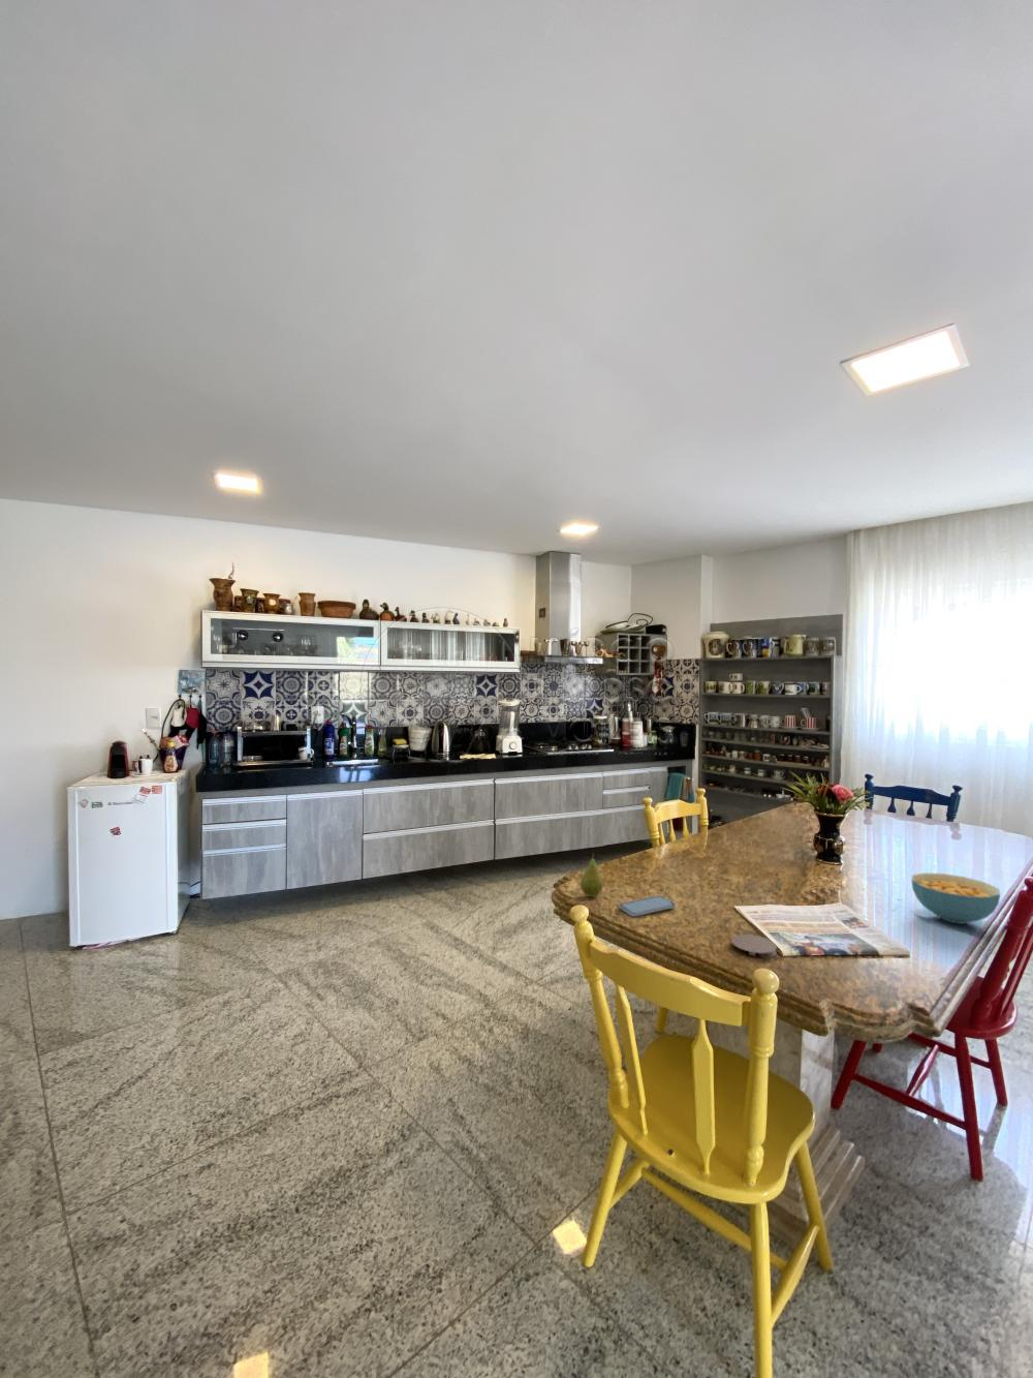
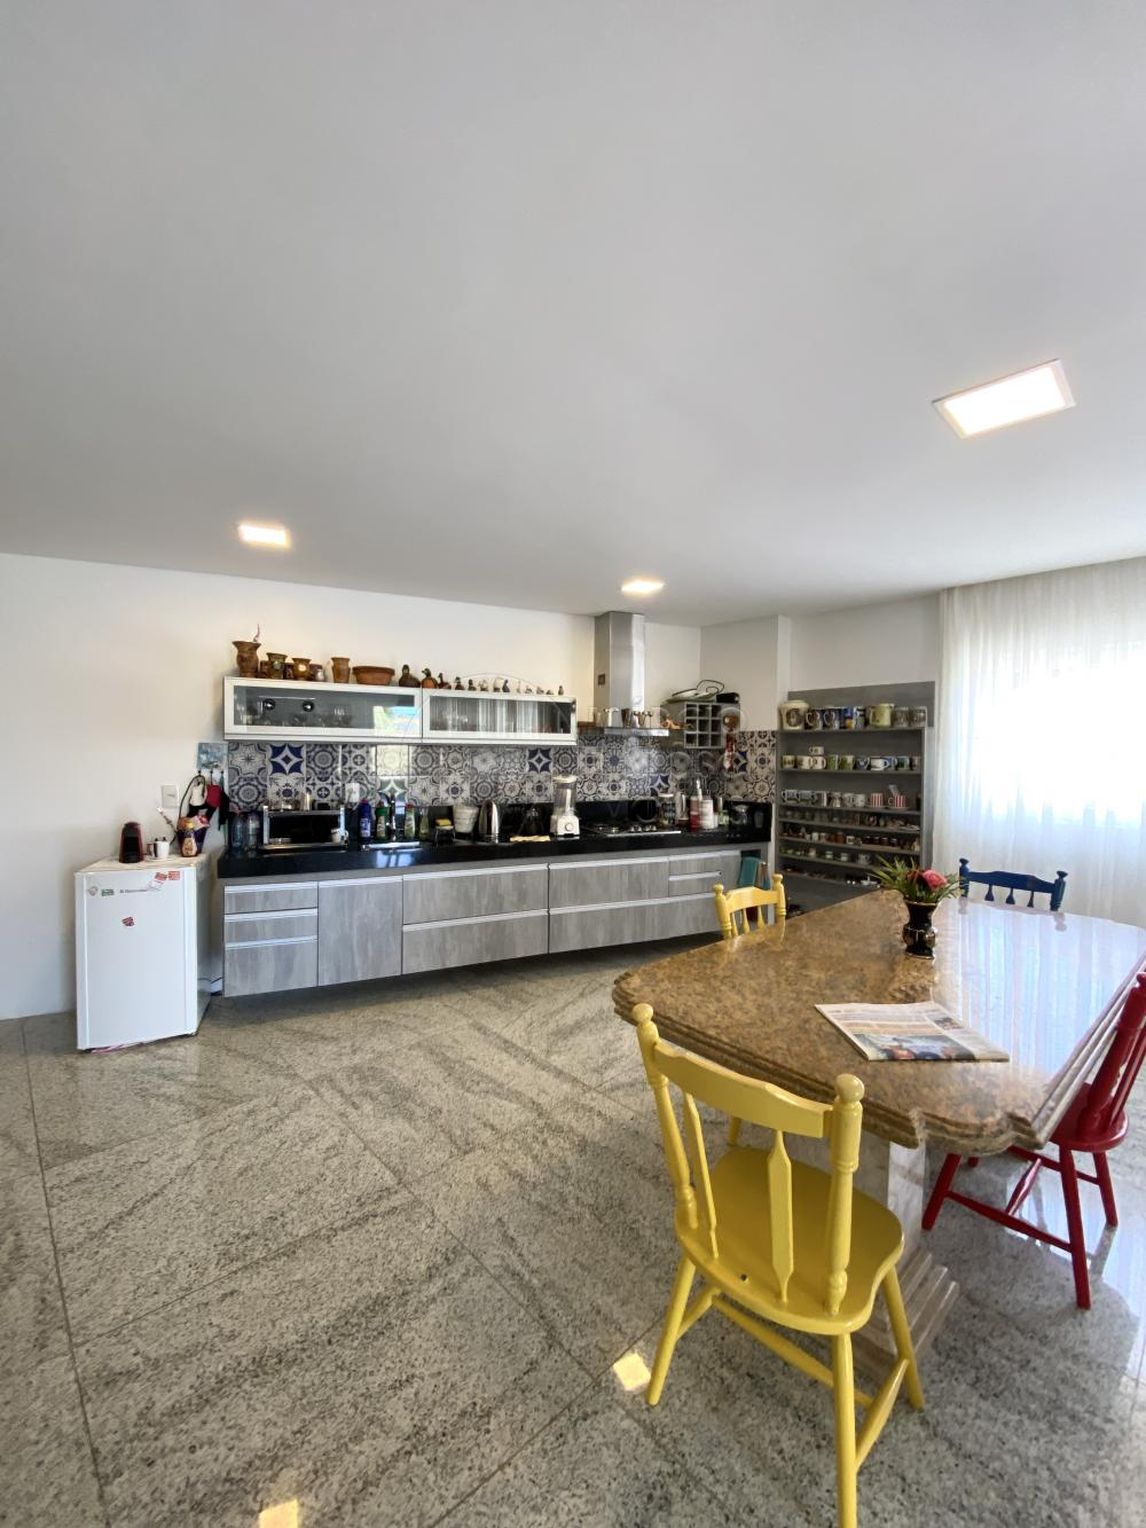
- cereal bowl [910,872,1000,925]
- smartphone [617,894,677,918]
- coaster [730,934,778,959]
- fruit [579,851,604,898]
